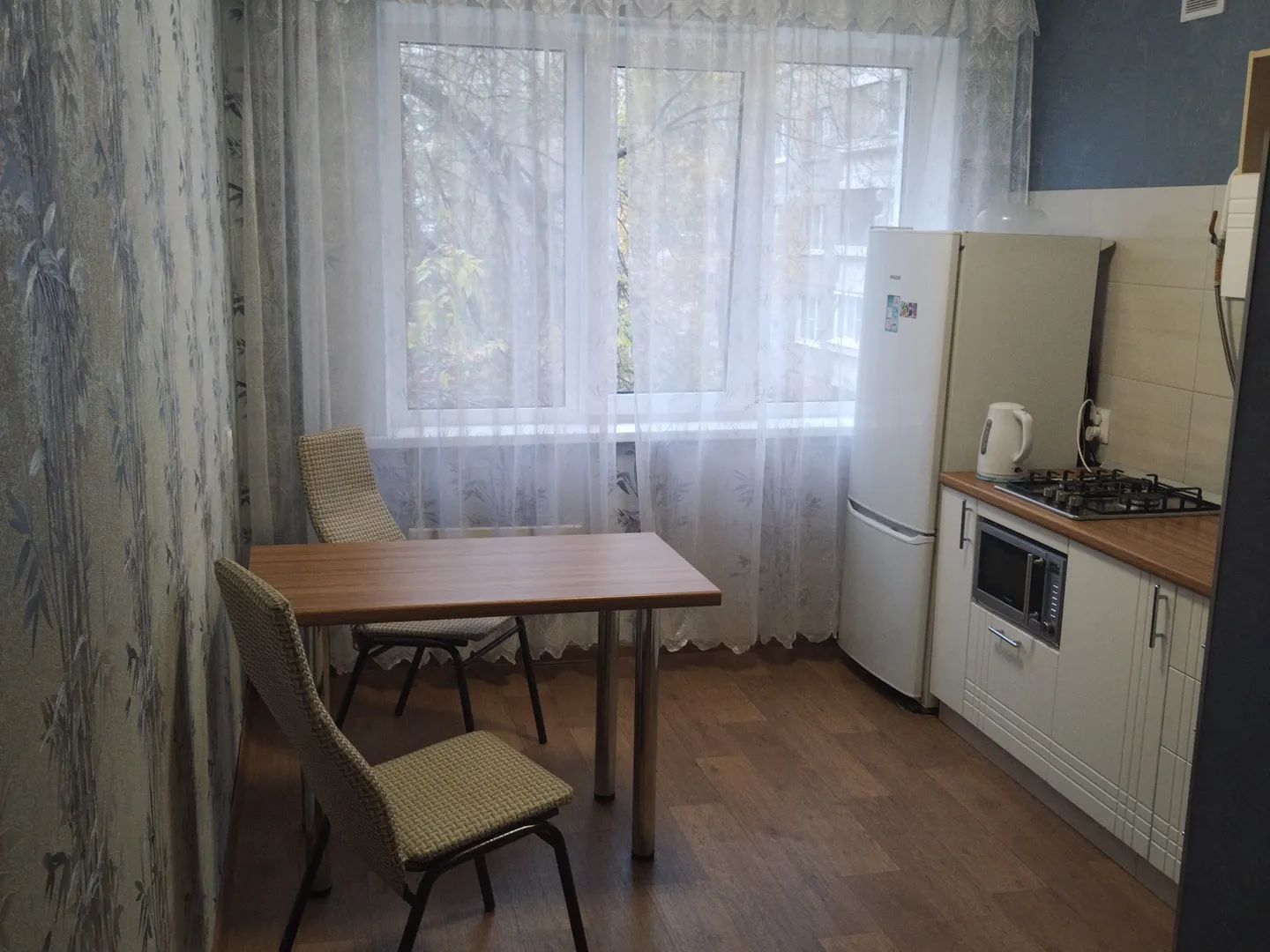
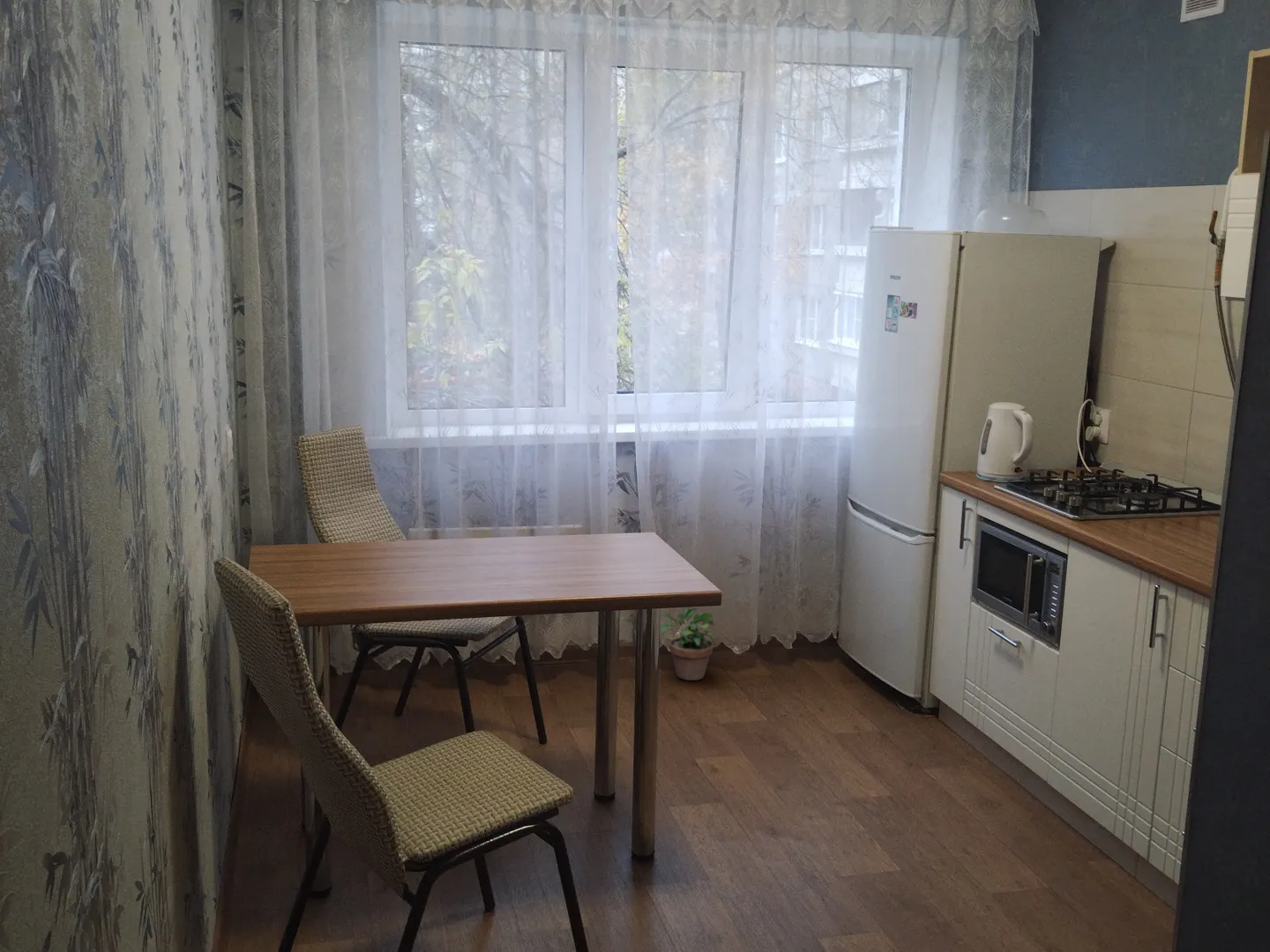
+ potted plant [661,607,717,681]
